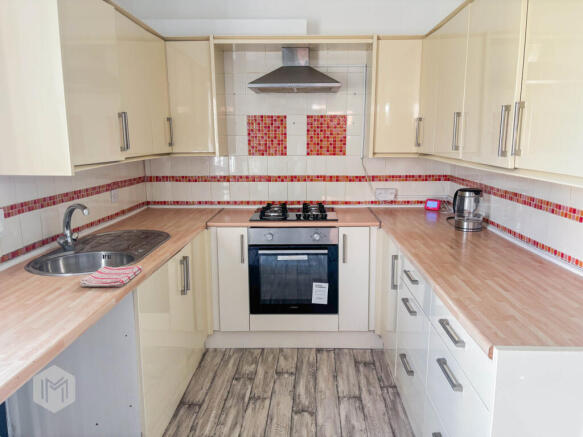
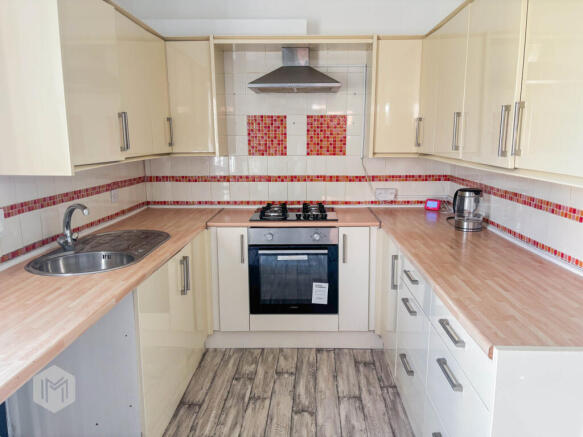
- dish towel [79,265,144,287]
